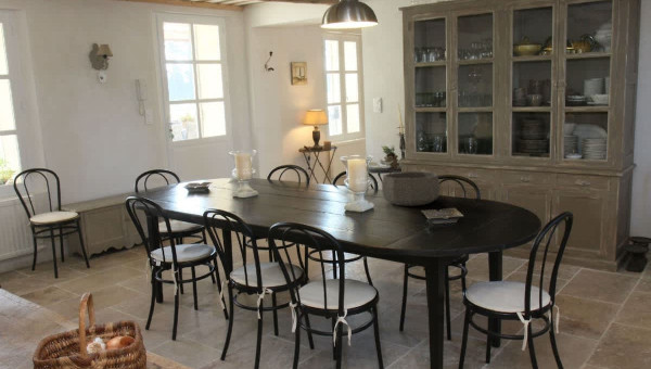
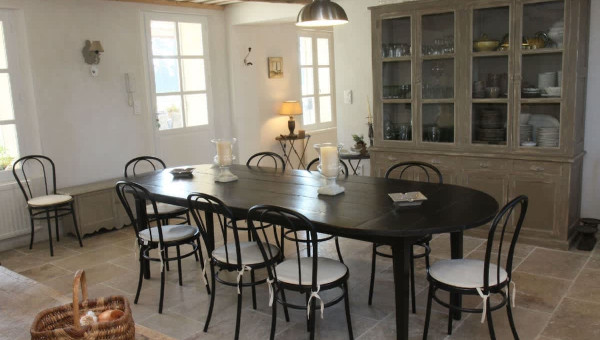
- decorative bowl [381,170,441,207]
